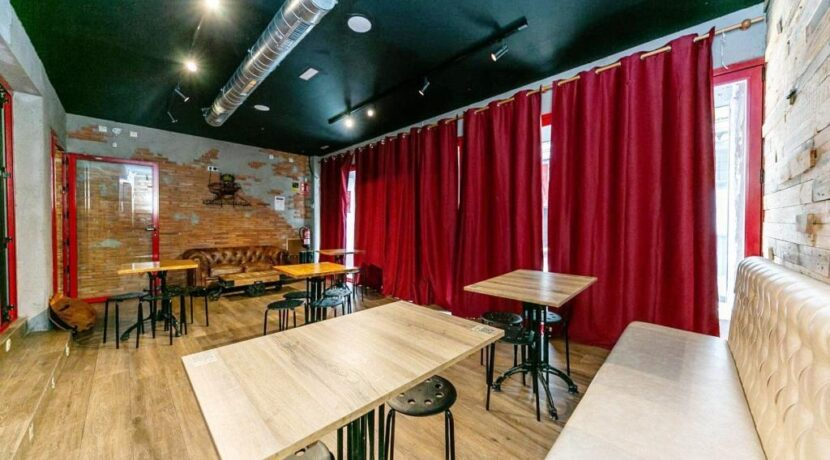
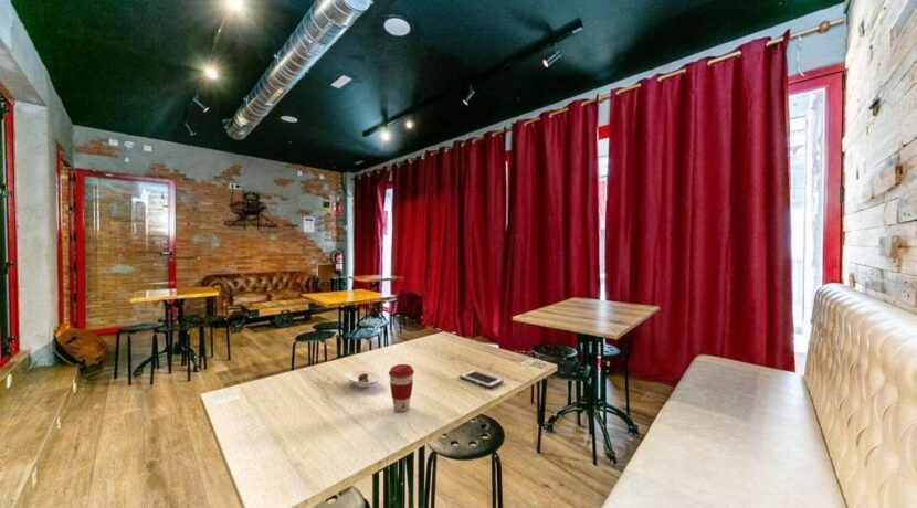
+ saucer [345,369,382,389]
+ coffee cup [388,363,415,412]
+ cell phone [458,369,504,389]
